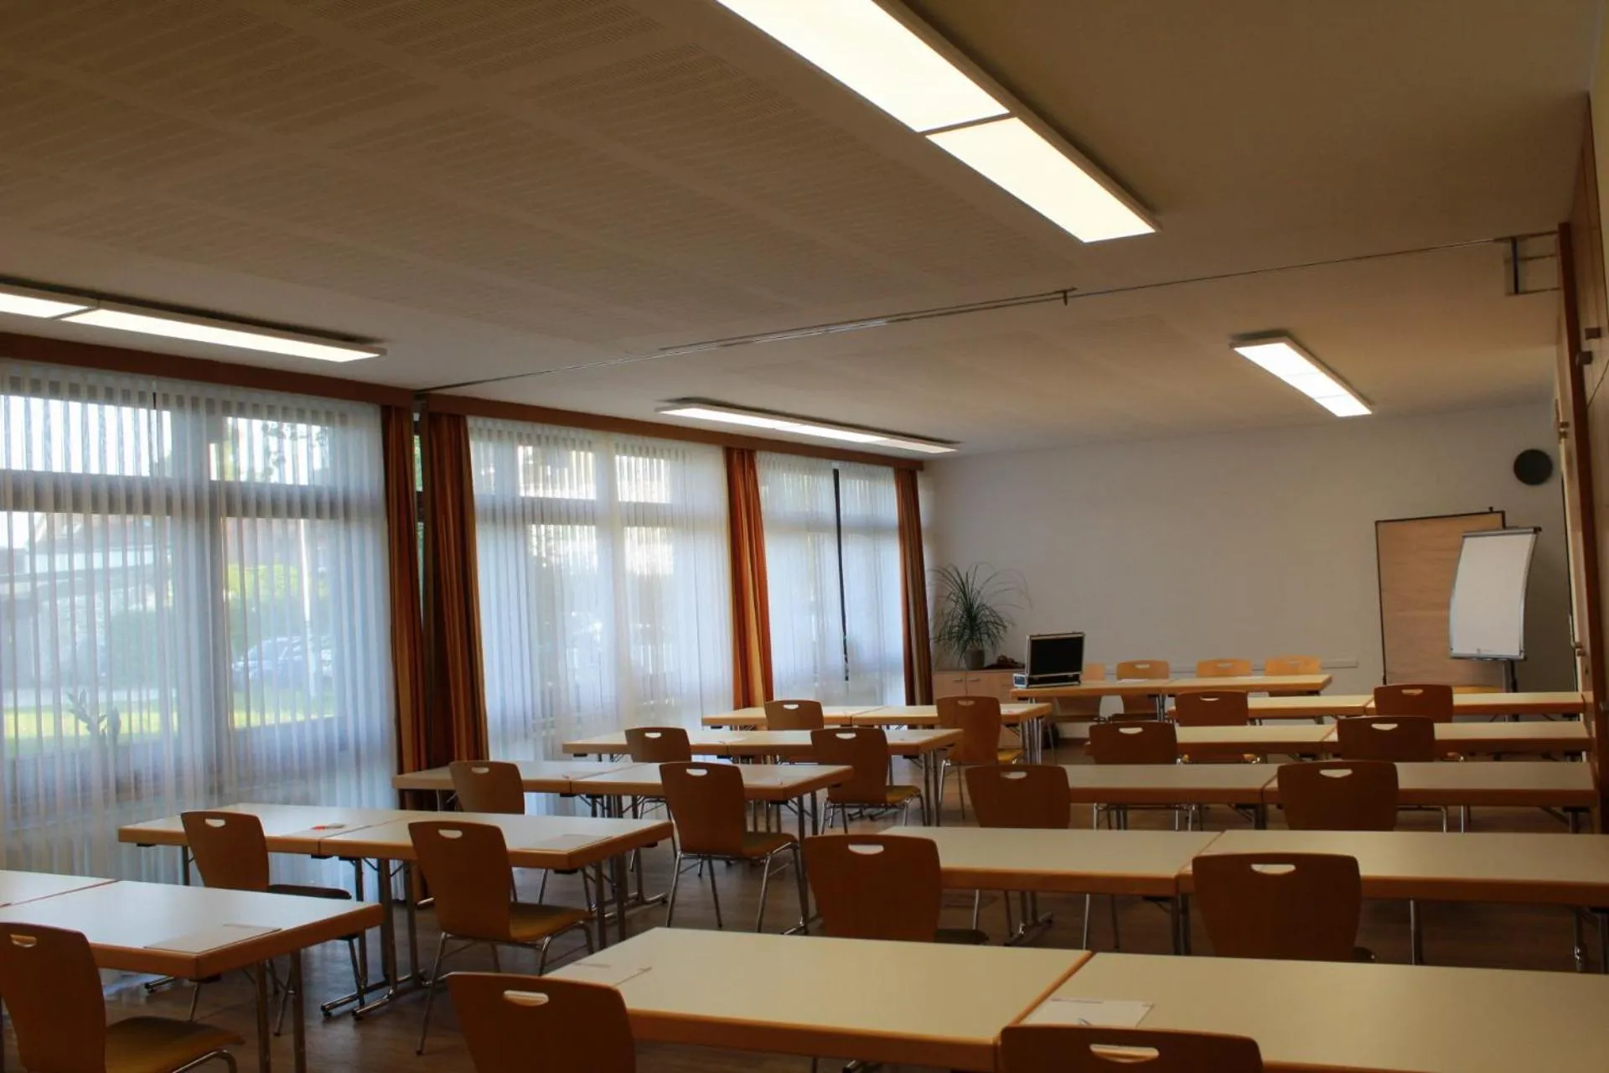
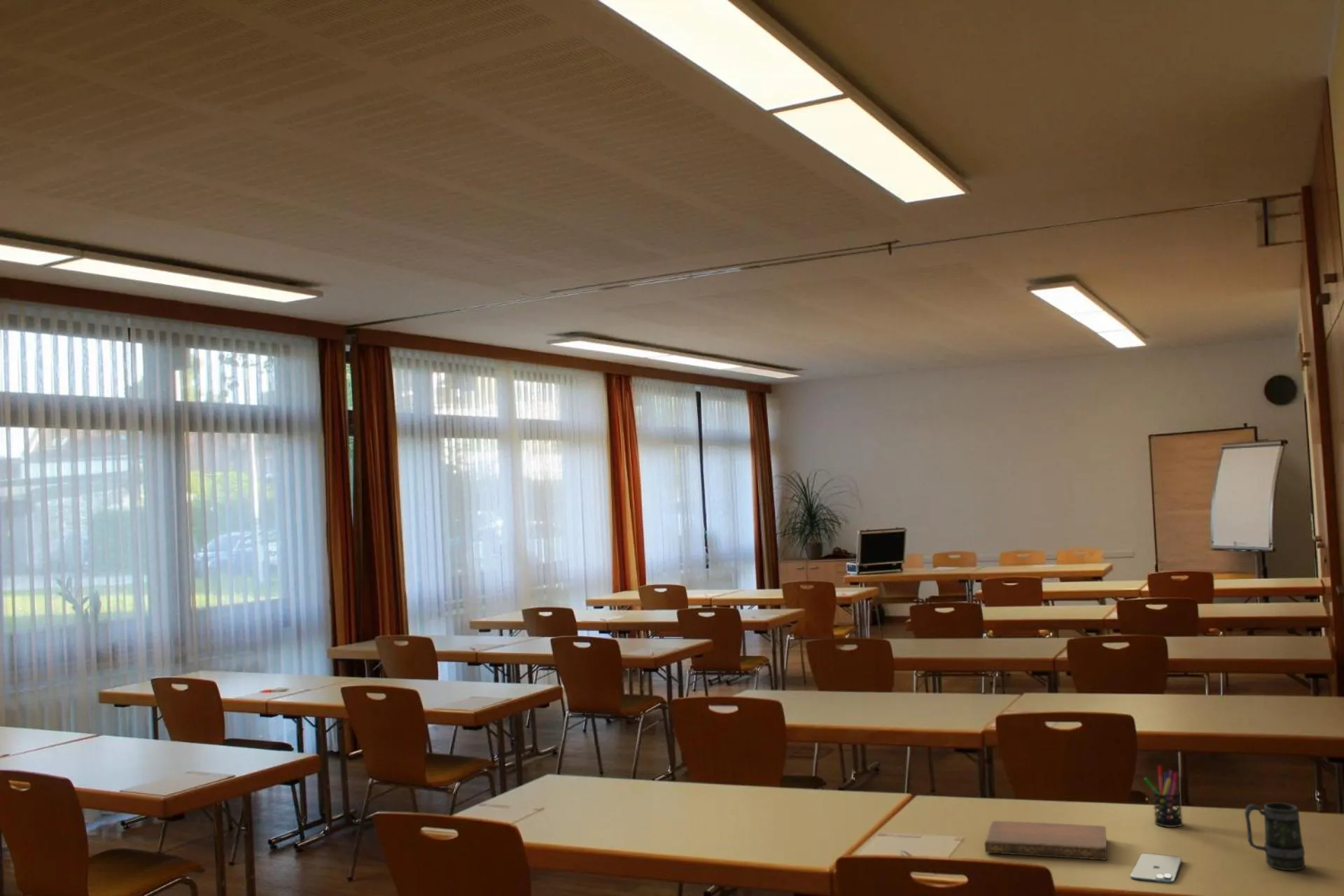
+ notebook [984,820,1108,861]
+ smartphone [1130,853,1182,884]
+ pen holder [1143,765,1184,828]
+ mug [1244,802,1306,871]
